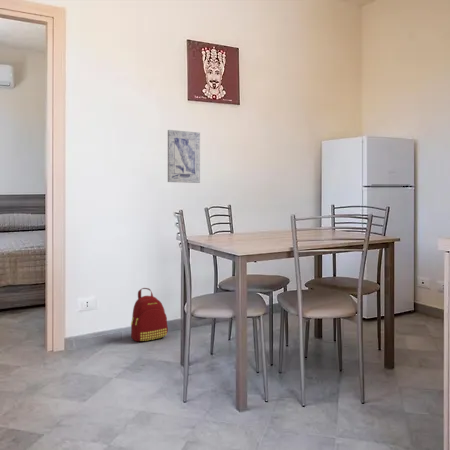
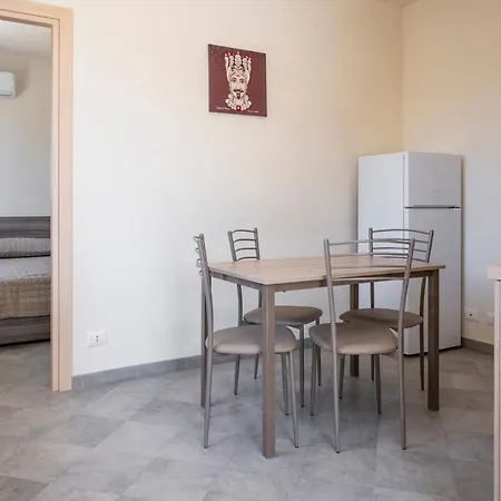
- backpack [130,287,169,342]
- wall art [167,129,201,184]
